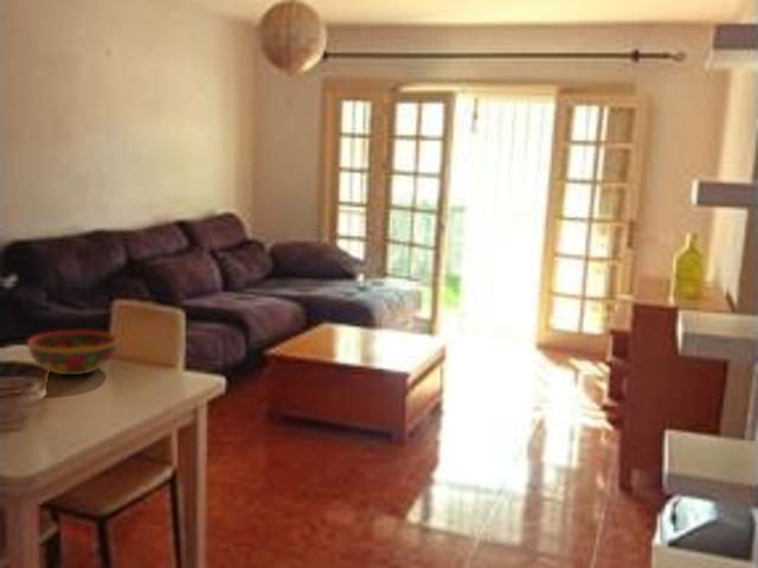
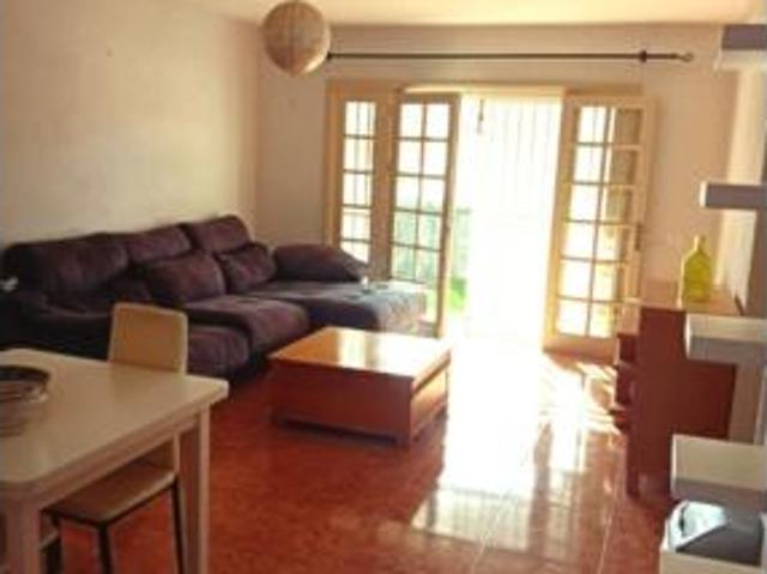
- bowl [26,330,120,376]
